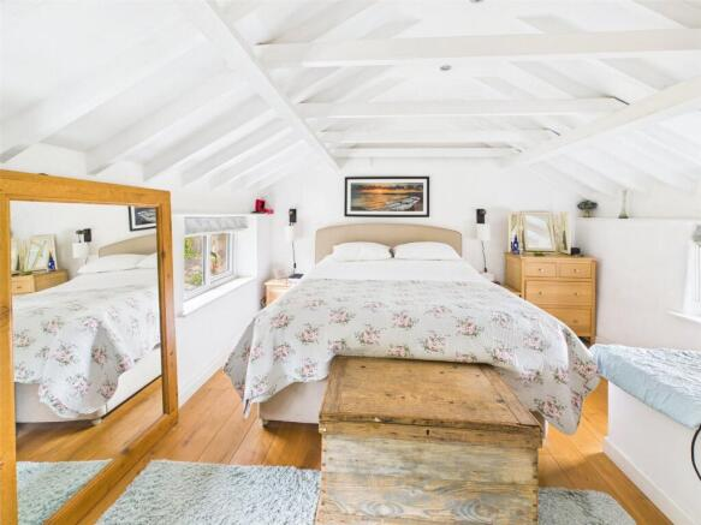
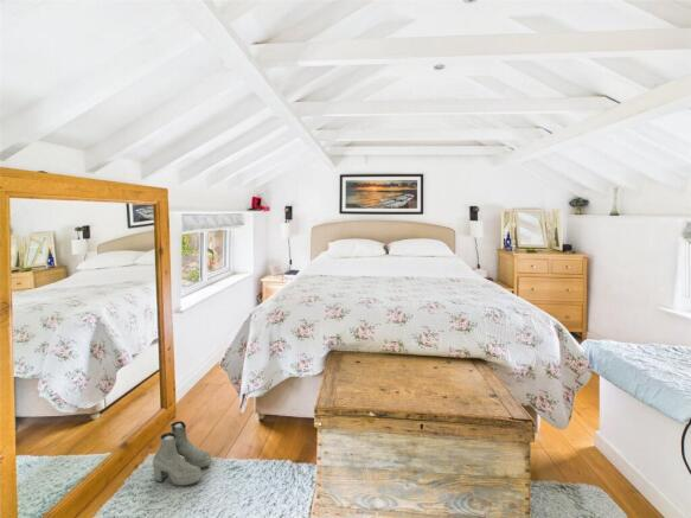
+ boots [152,420,212,487]
